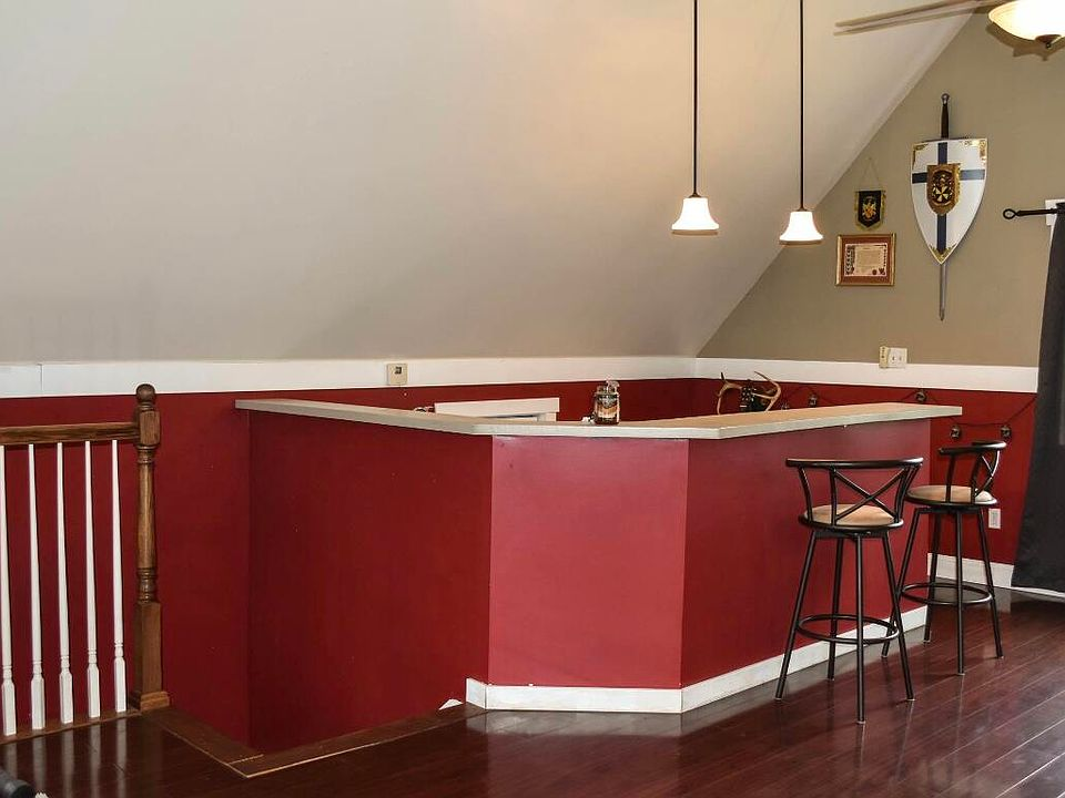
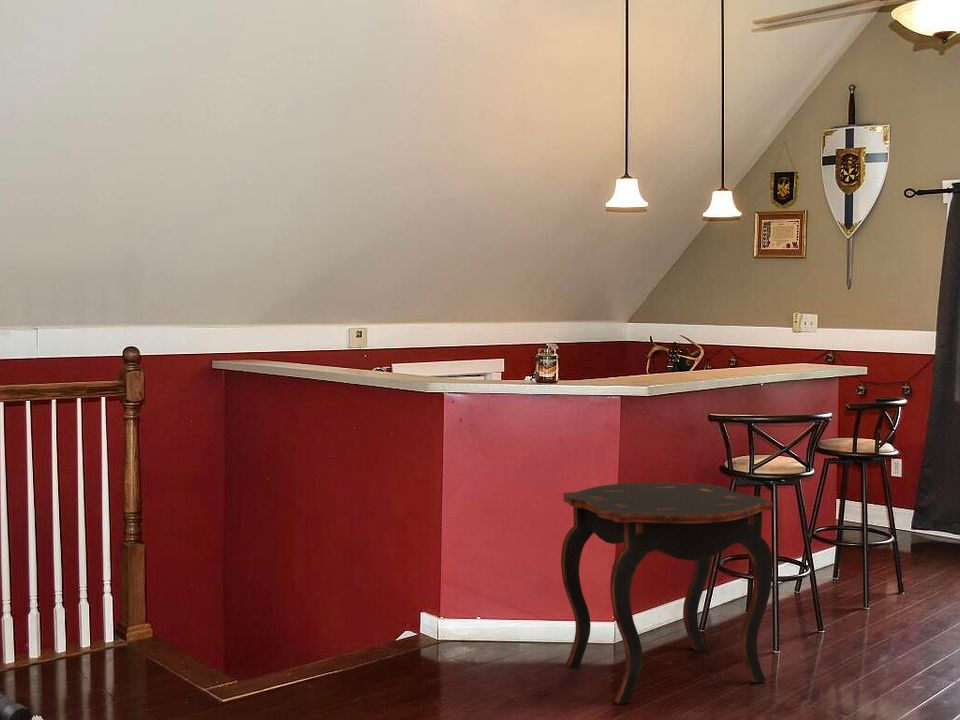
+ side table [560,482,774,705]
